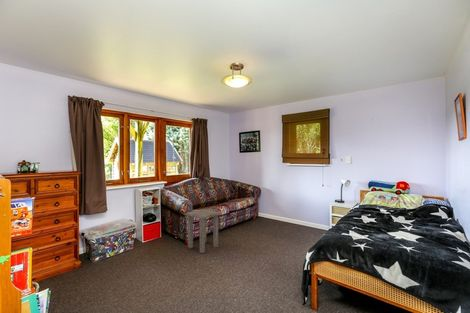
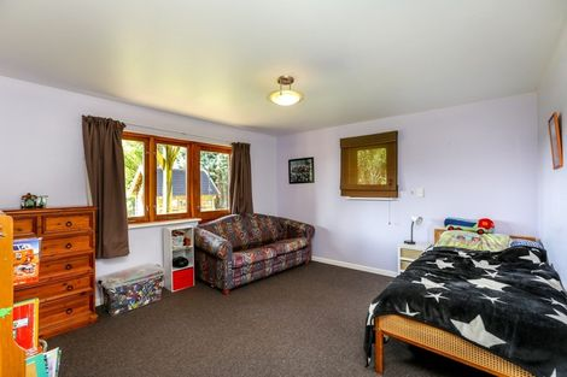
- side table [184,208,222,254]
